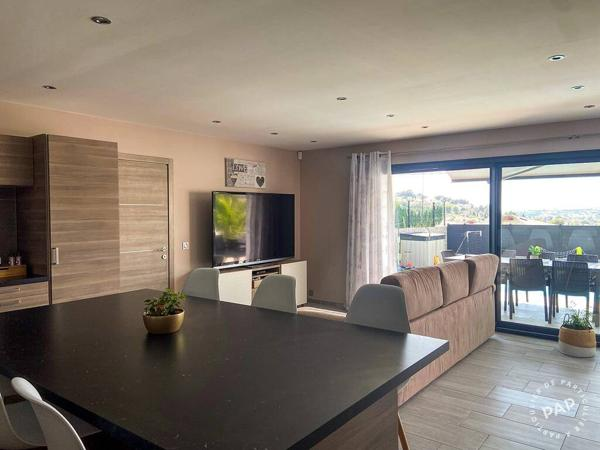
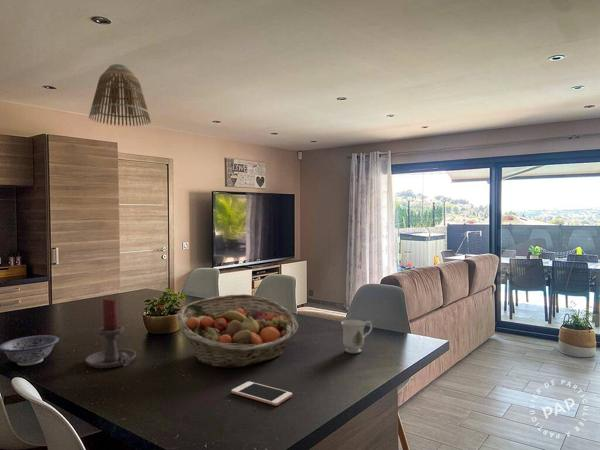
+ candle holder [85,297,137,369]
+ lamp shade [88,63,152,127]
+ cell phone [230,381,293,407]
+ fruit basket [176,293,299,369]
+ mug [340,319,373,355]
+ bowl [0,334,60,367]
